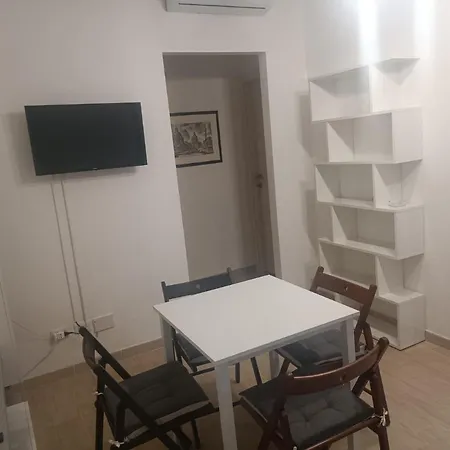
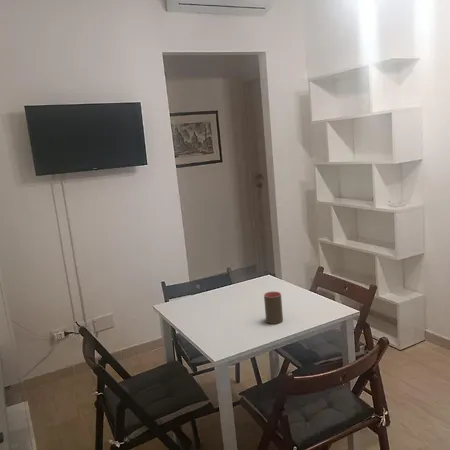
+ cup [263,291,284,325]
